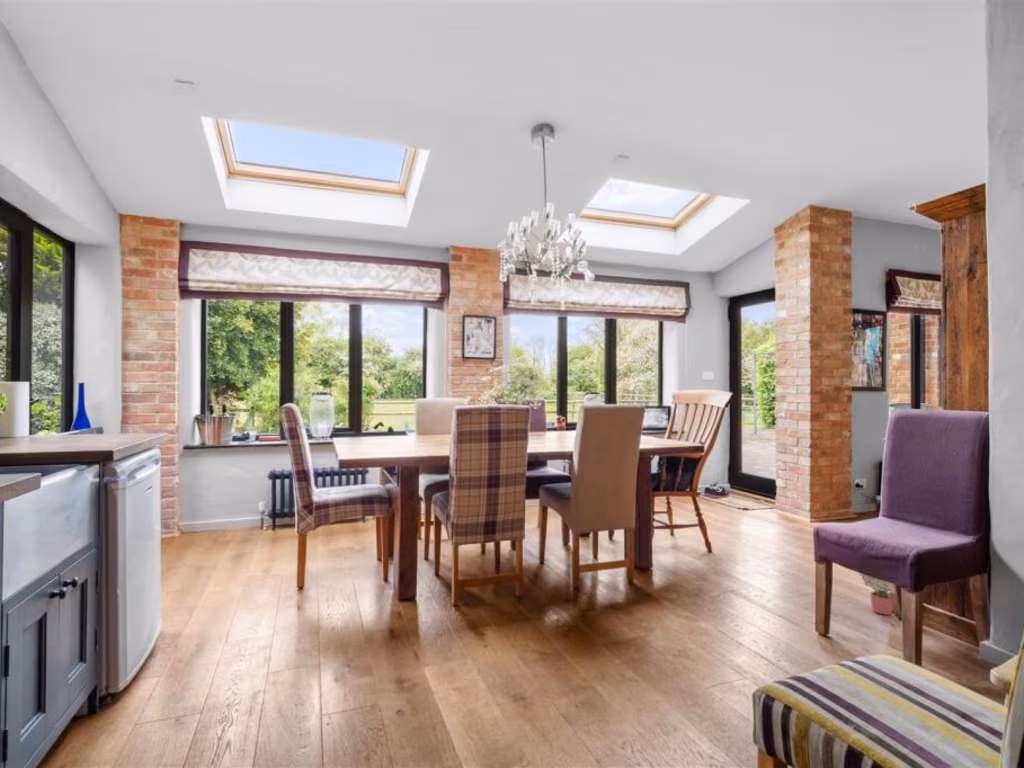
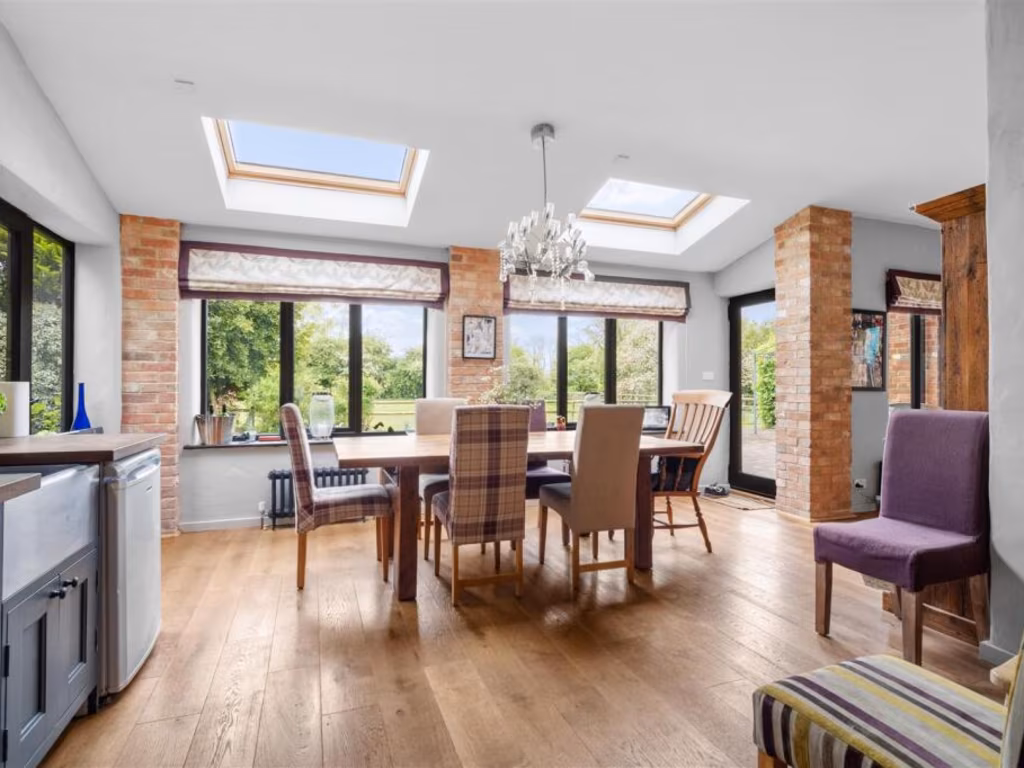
- potted plant [858,573,893,616]
